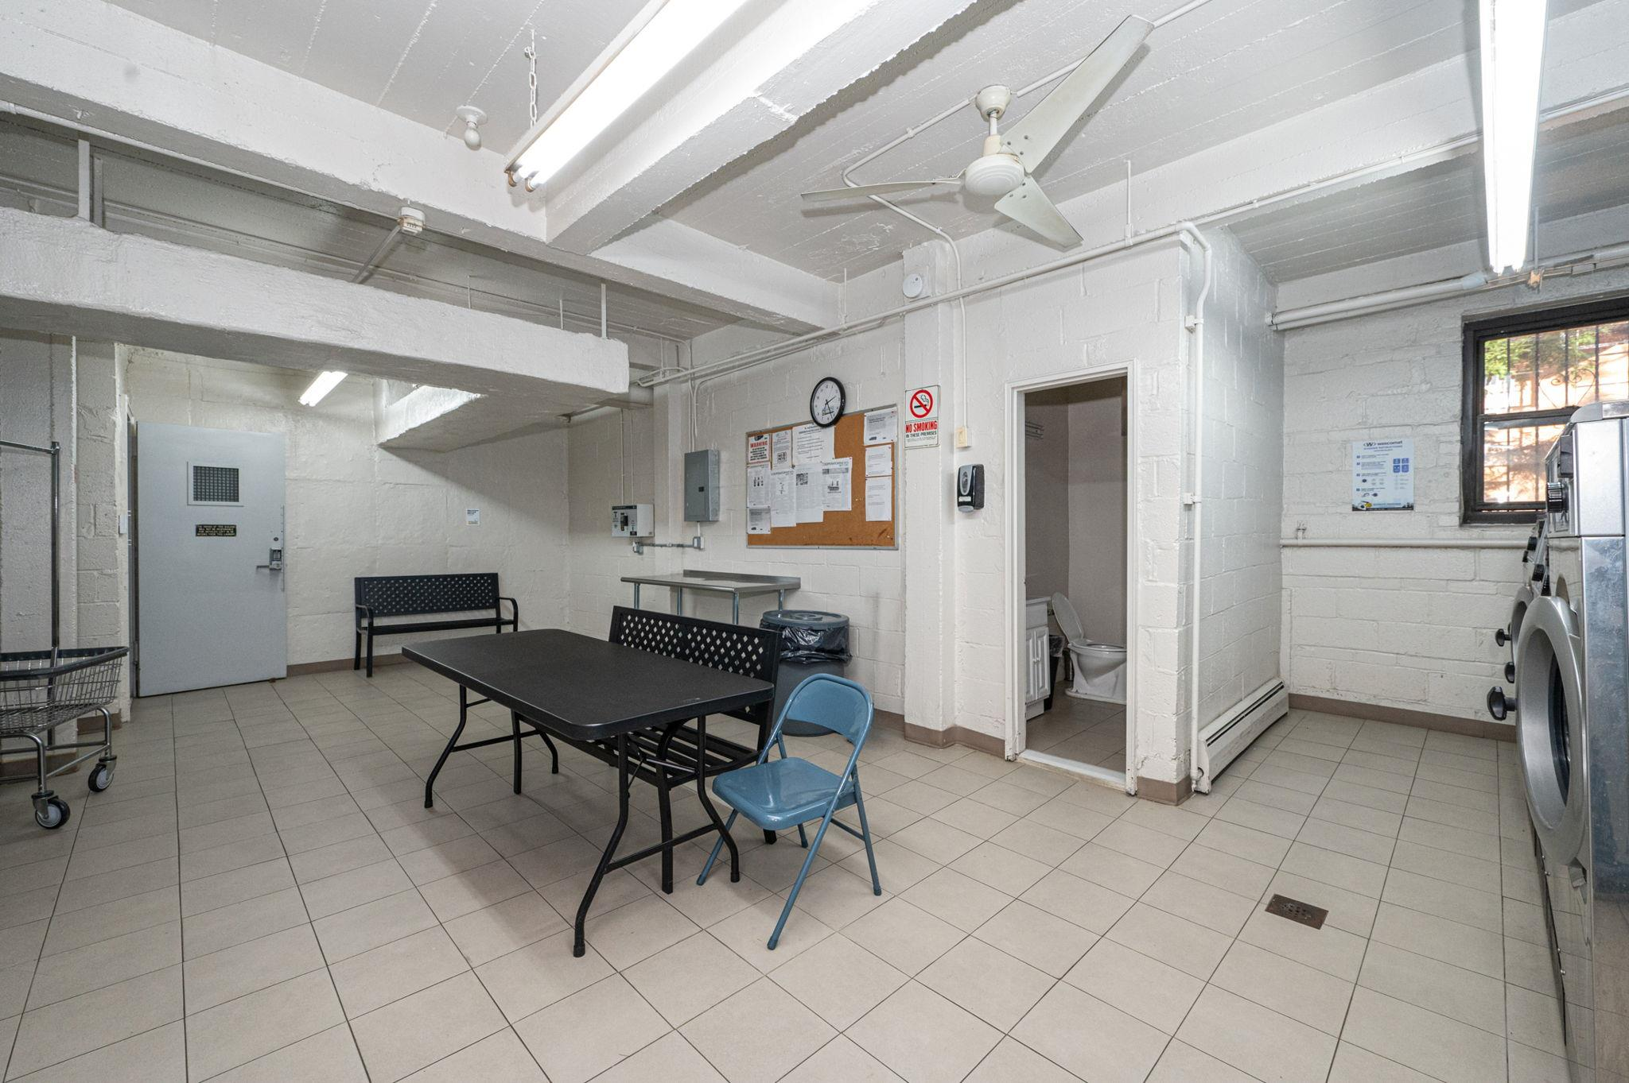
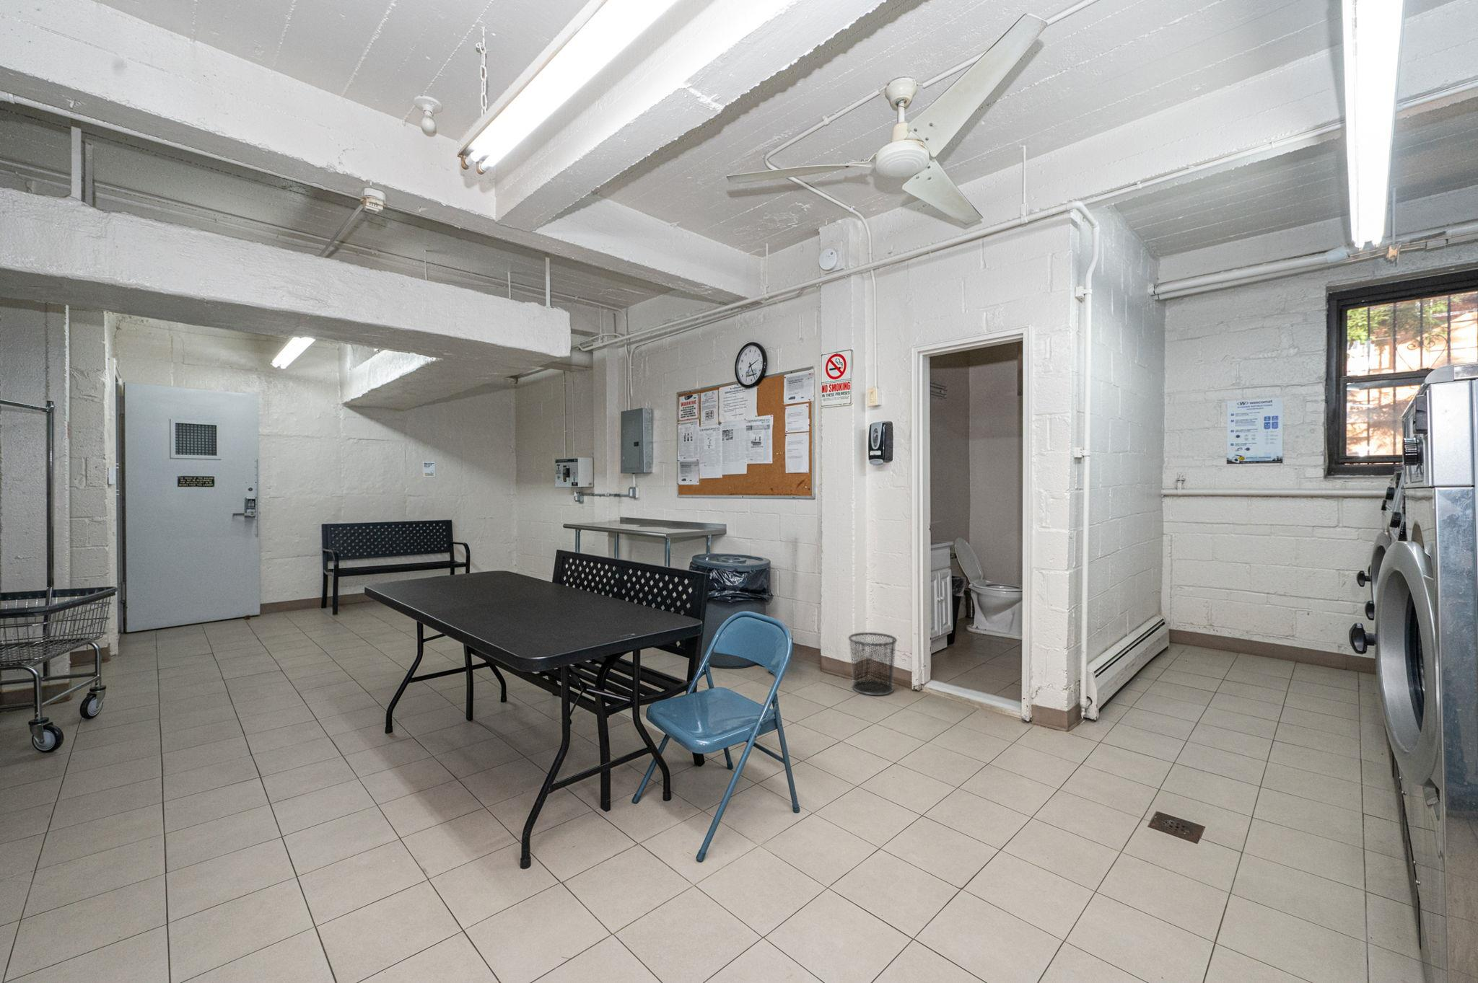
+ waste bin [847,632,898,696]
